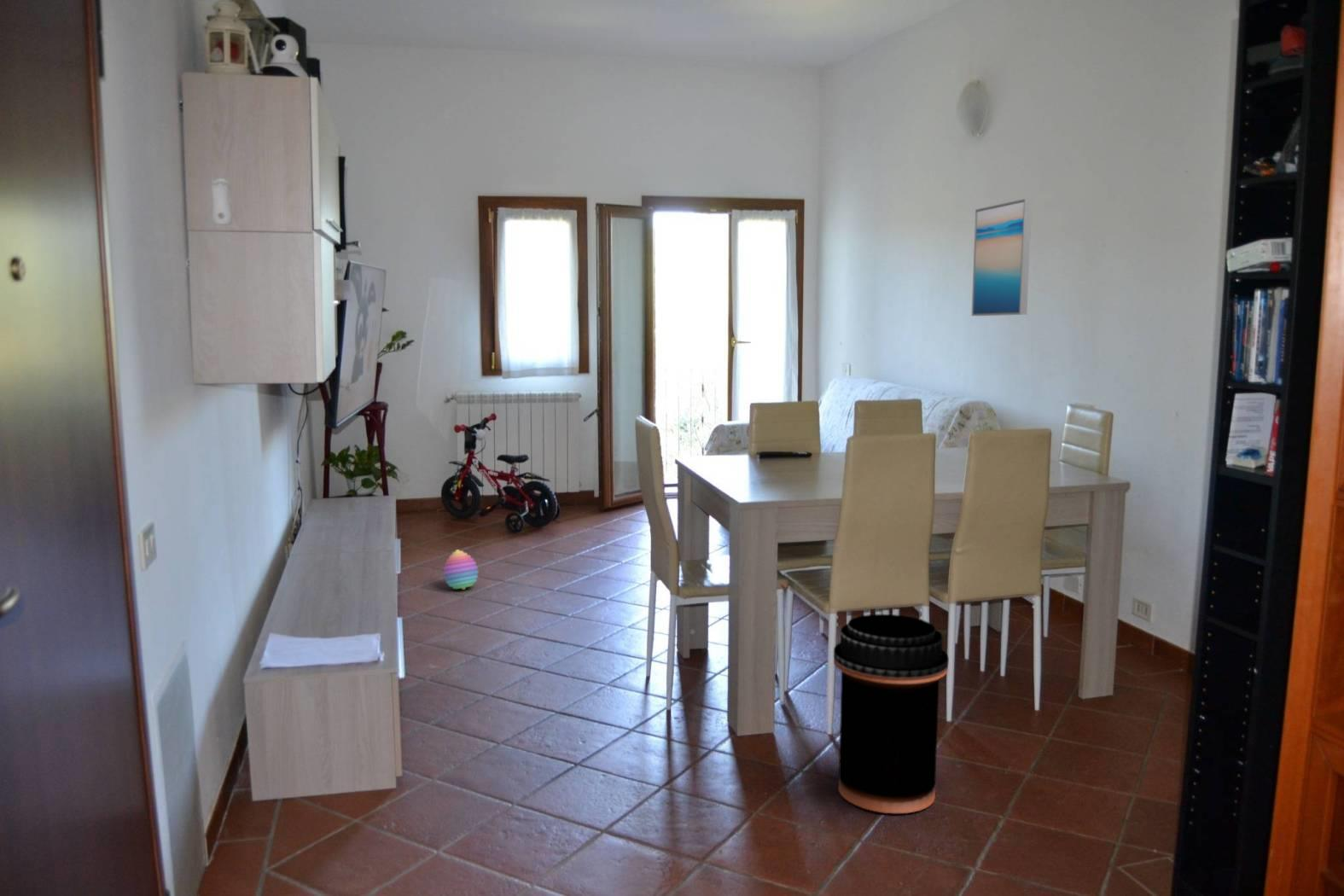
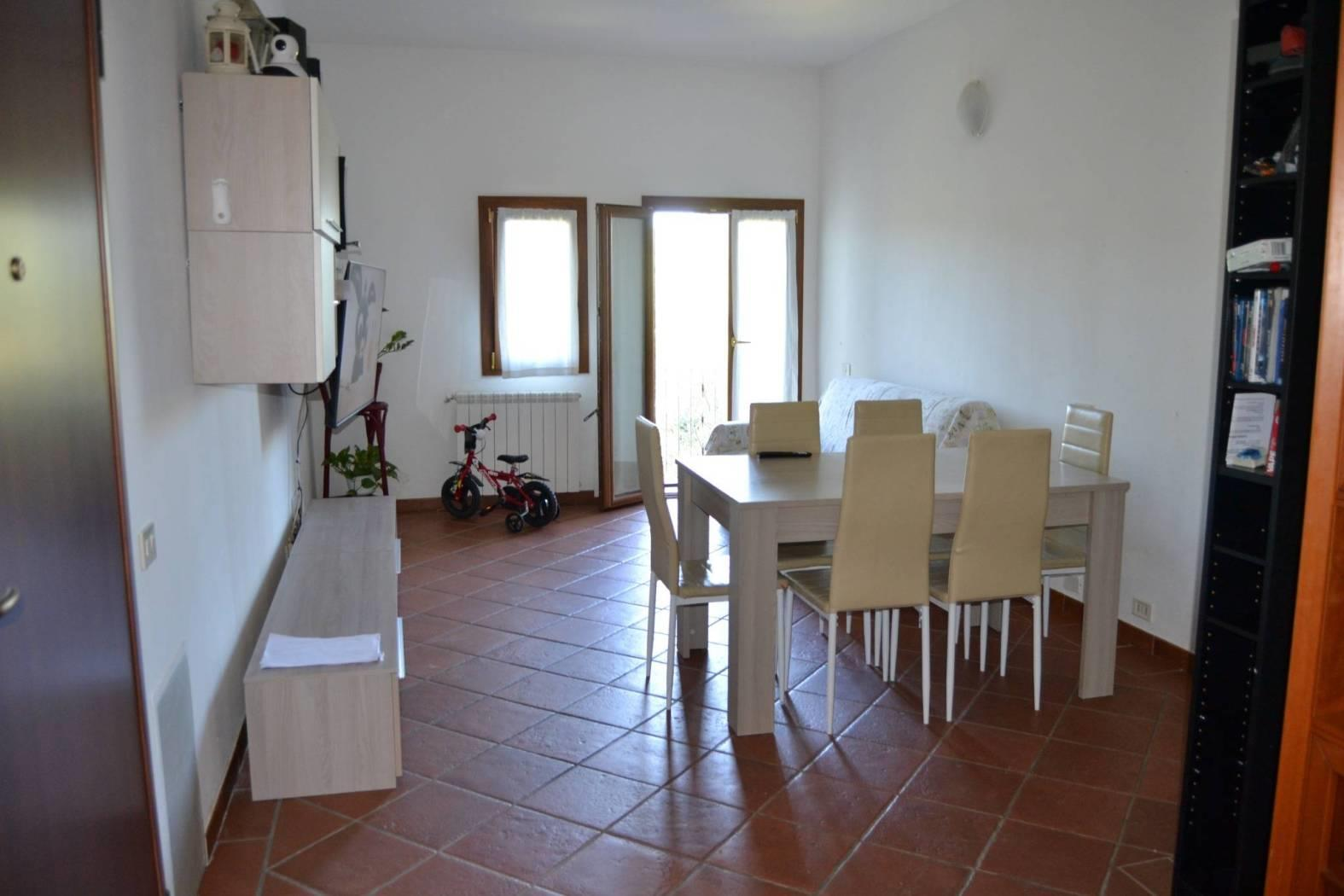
- wall art [971,198,1033,317]
- trash can [833,614,950,814]
- stacking toy [442,549,480,591]
